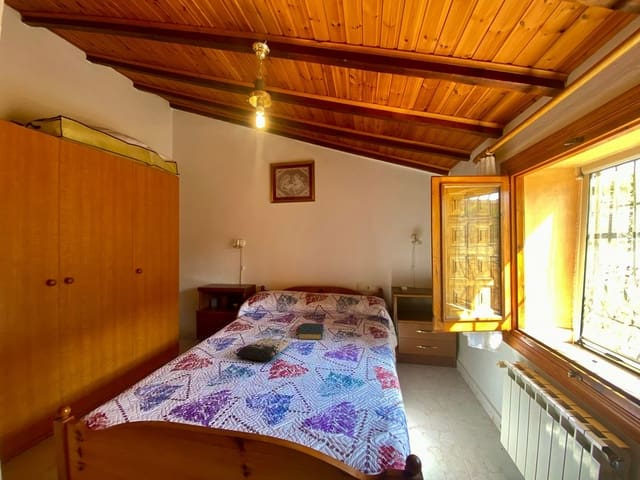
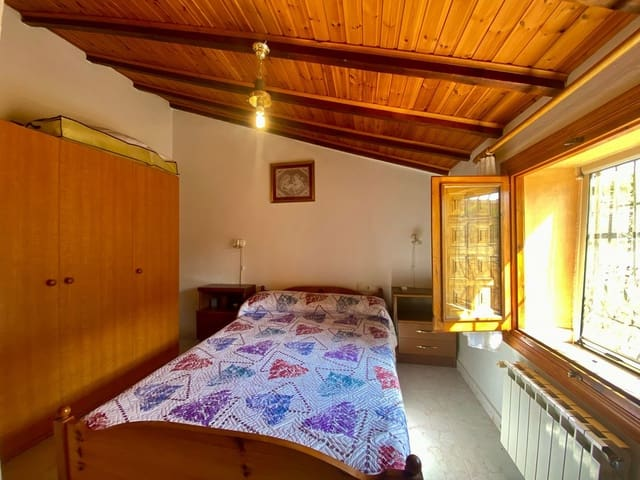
- hardback book [297,322,325,340]
- tote bag [235,334,291,362]
